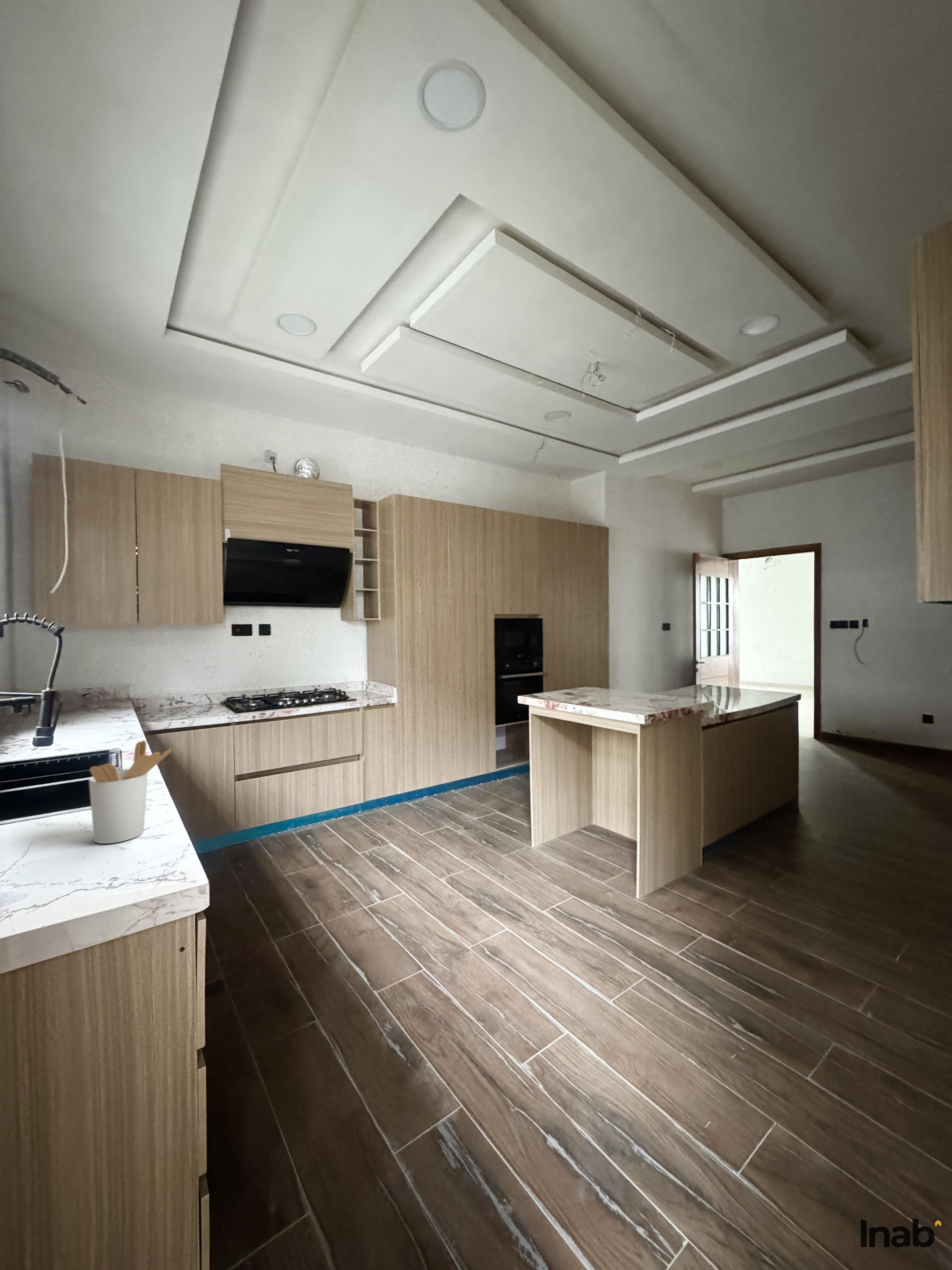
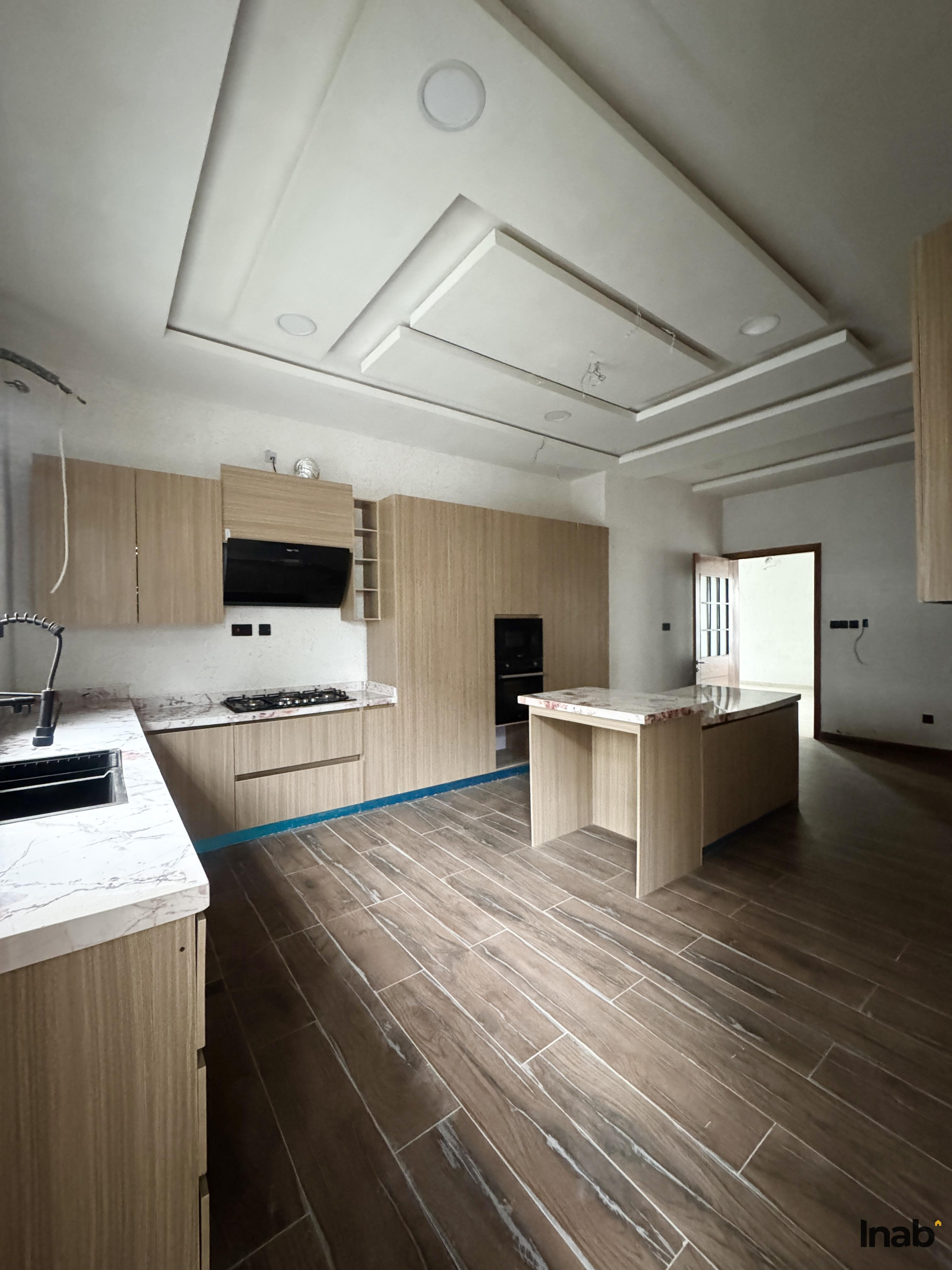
- utensil holder [88,740,172,844]
